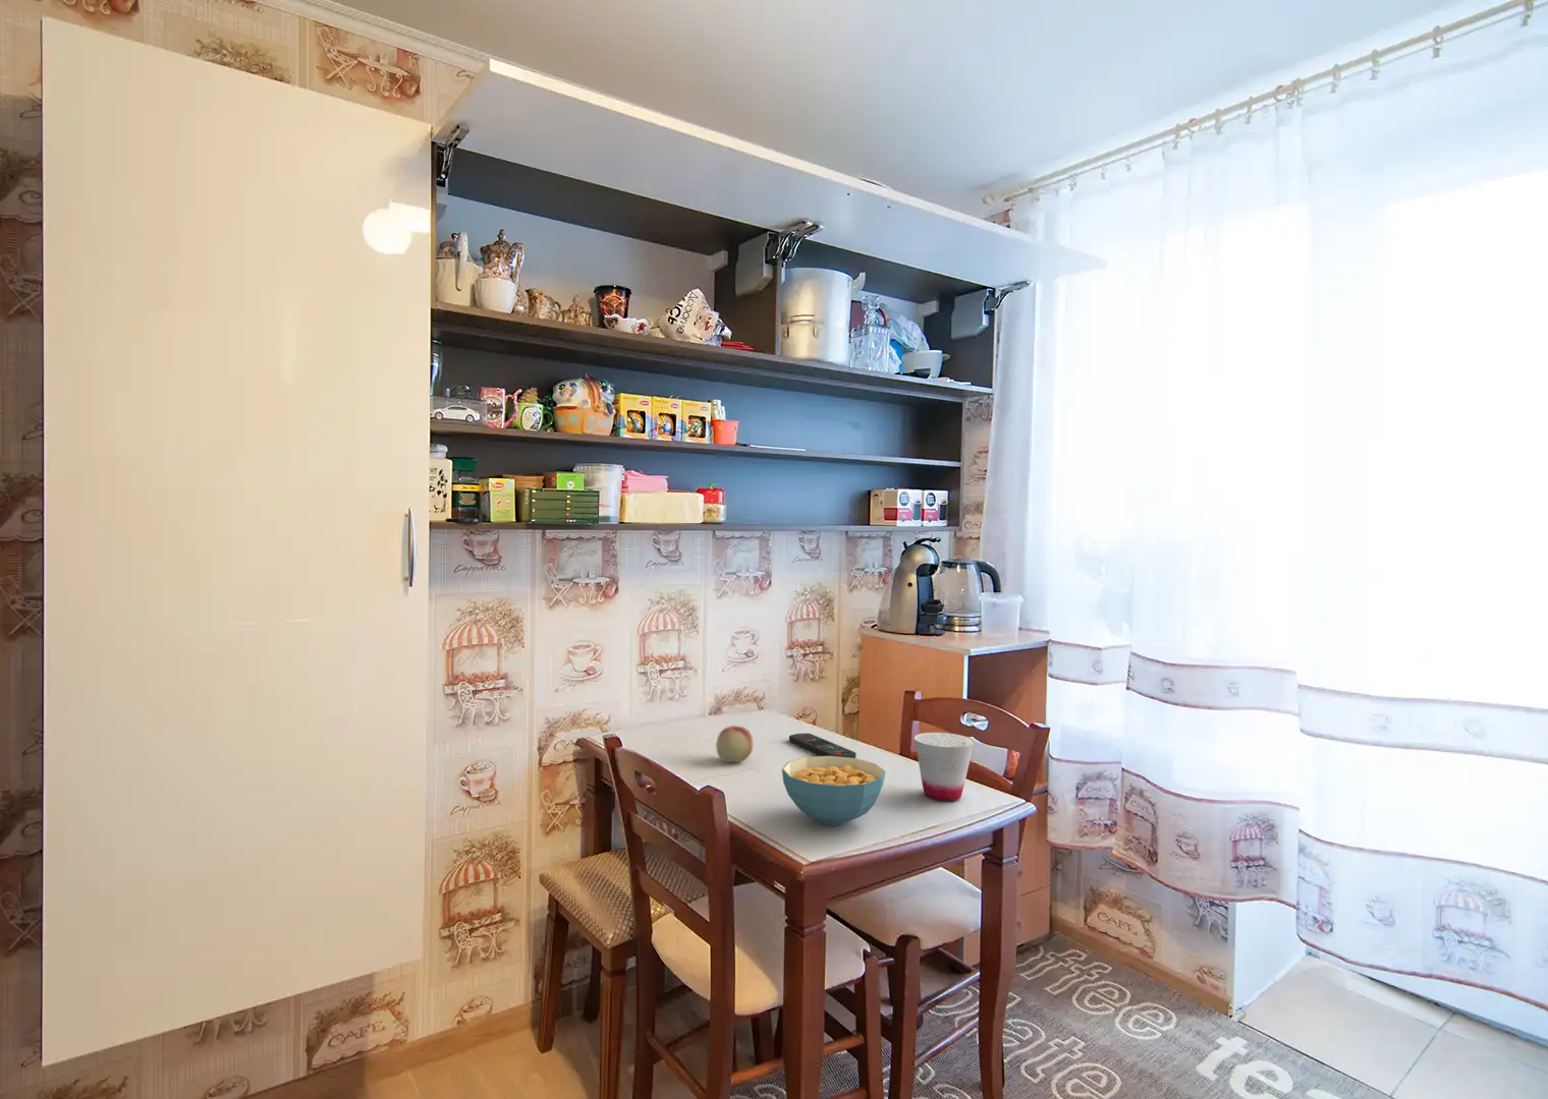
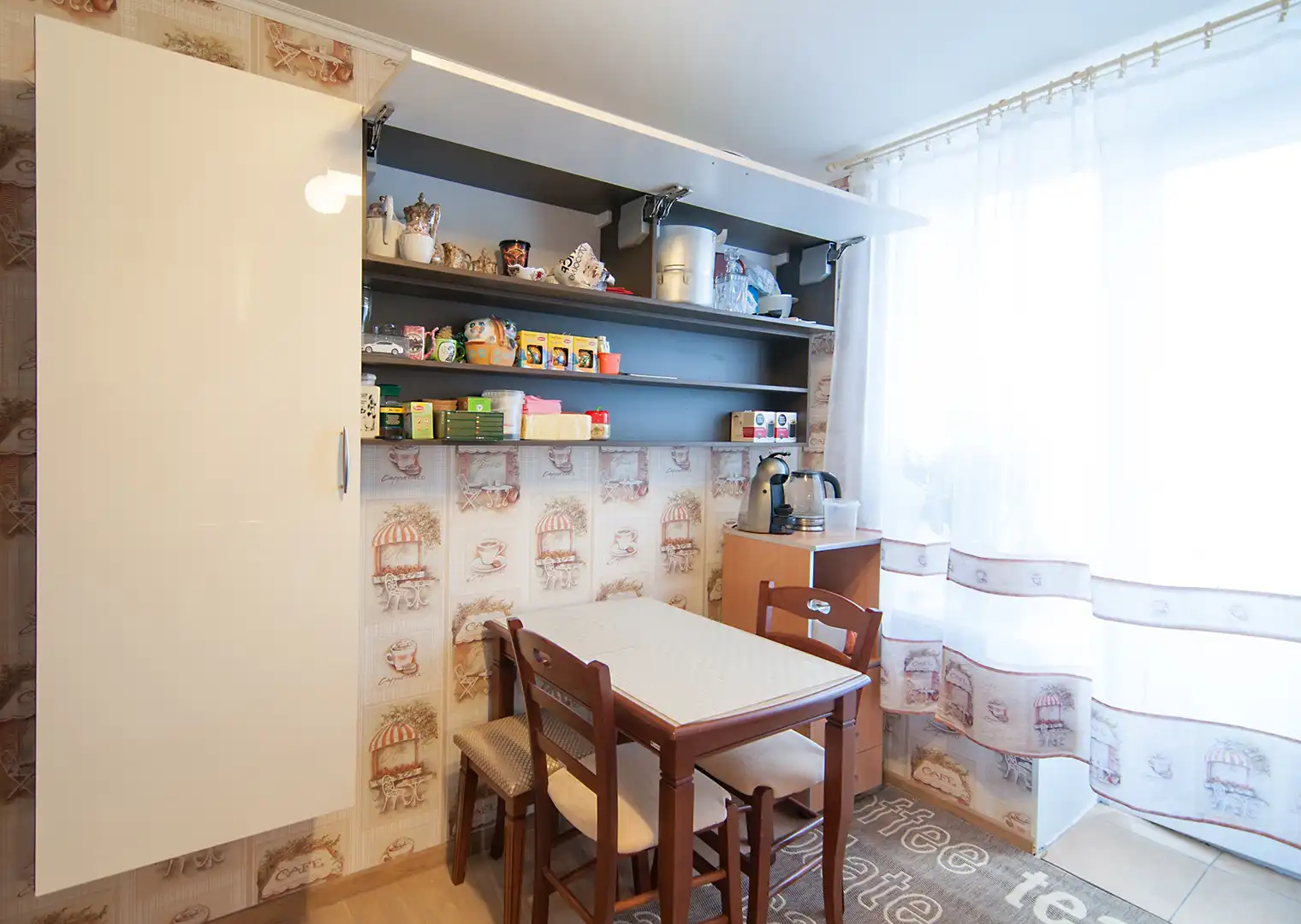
- cup [914,731,974,802]
- cereal bowl [781,755,886,827]
- fruit [715,724,753,764]
- remote control [788,733,858,758]
